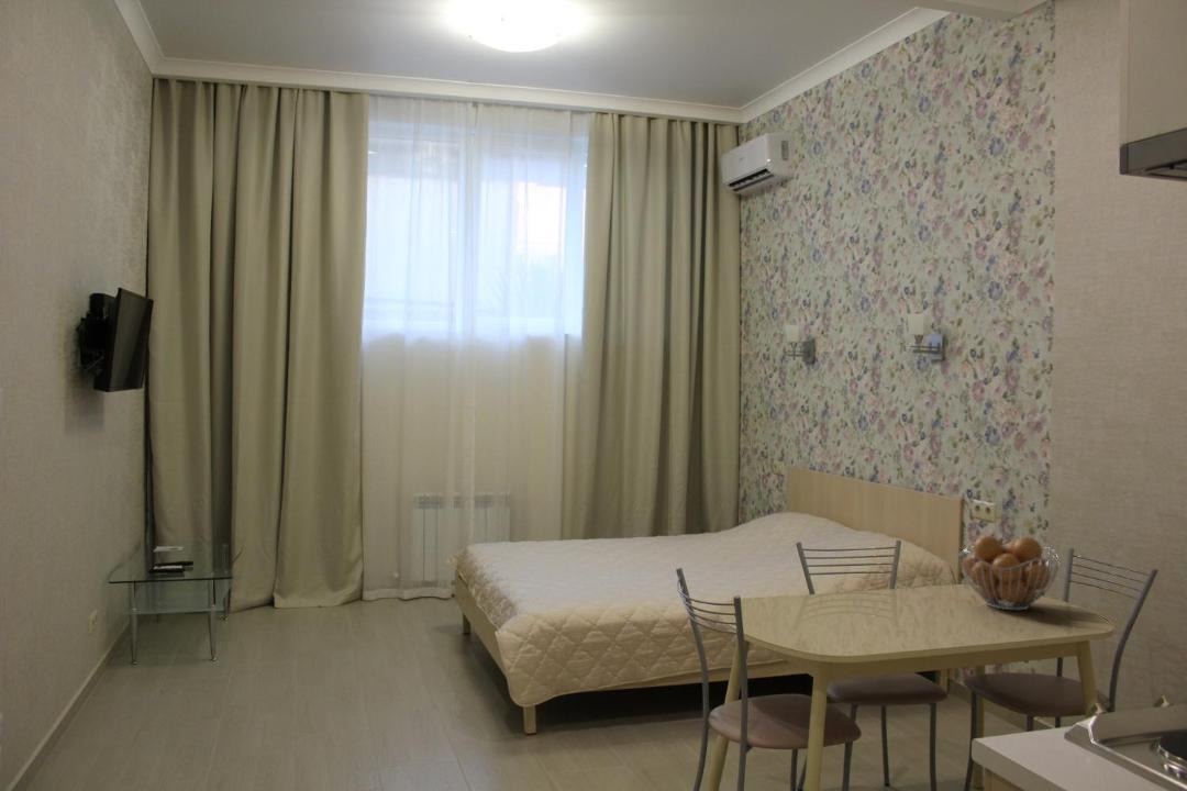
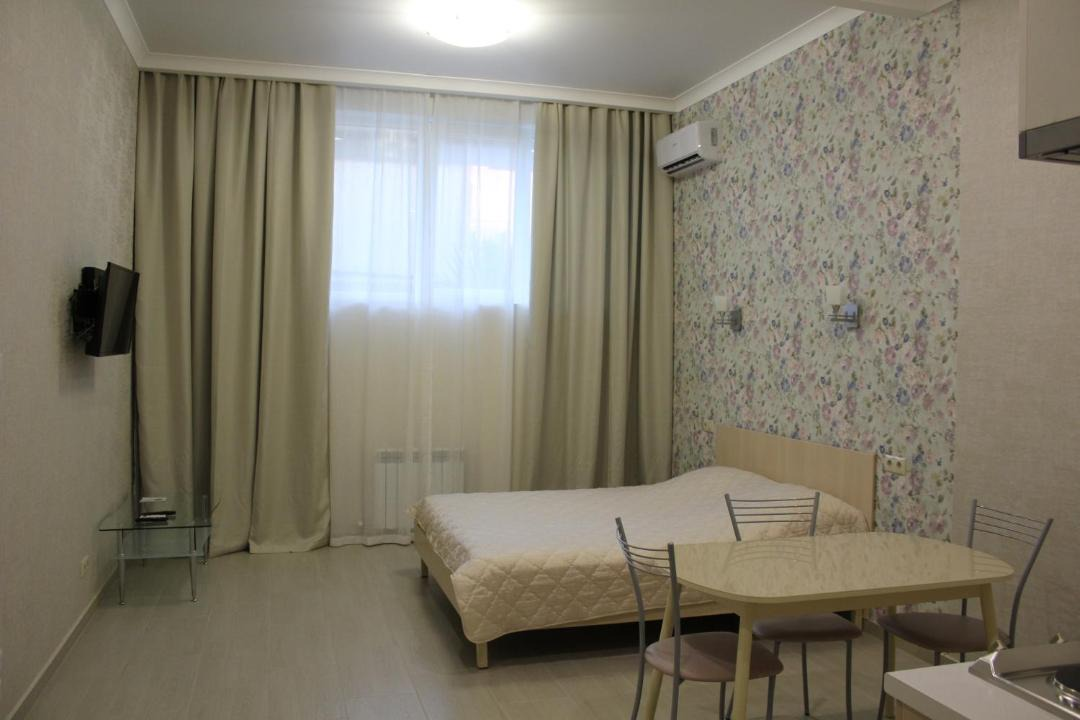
- fruit basket [957,535,1062,612]
